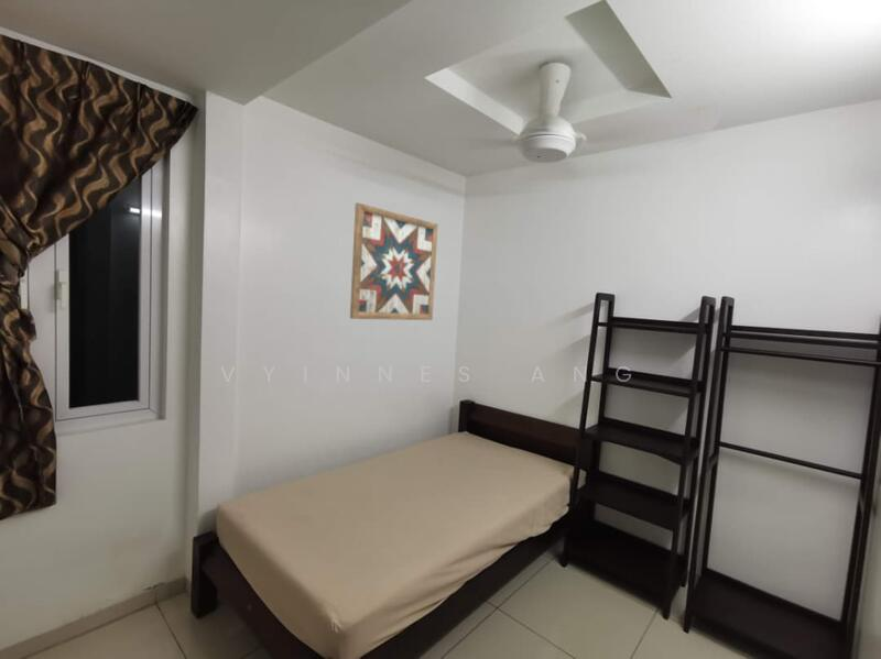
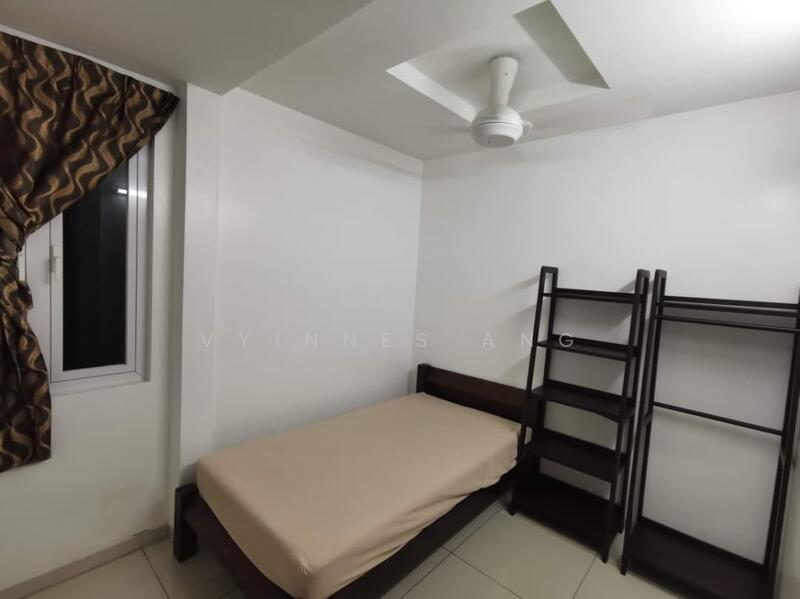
- wall art [349,201,439,321]
